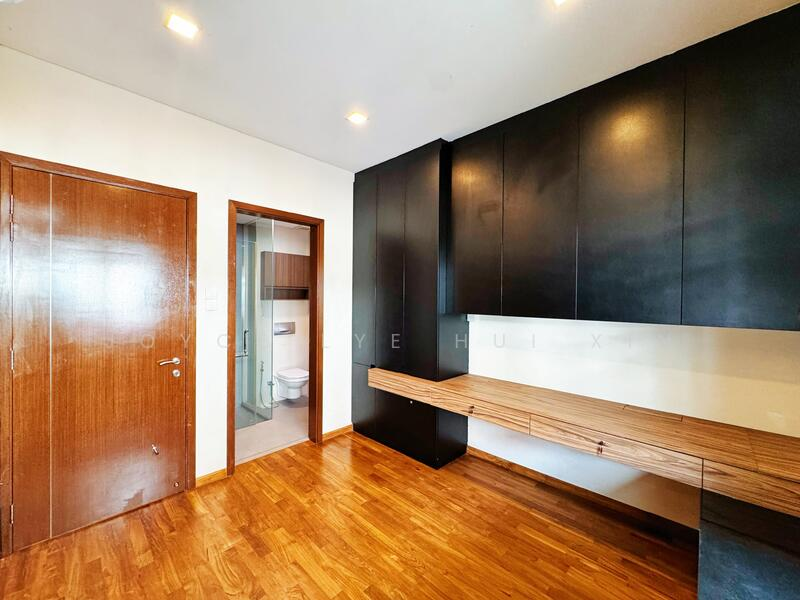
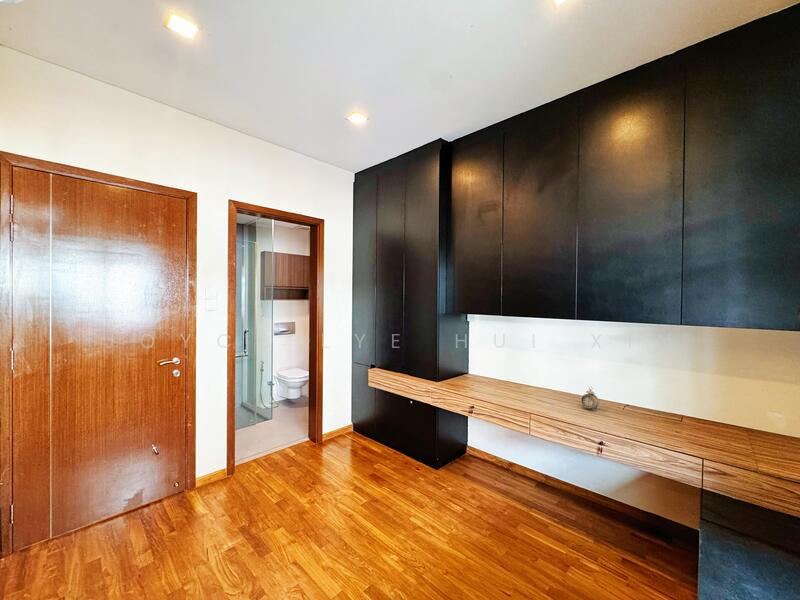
+ alarm clock [580,387,600,412]
